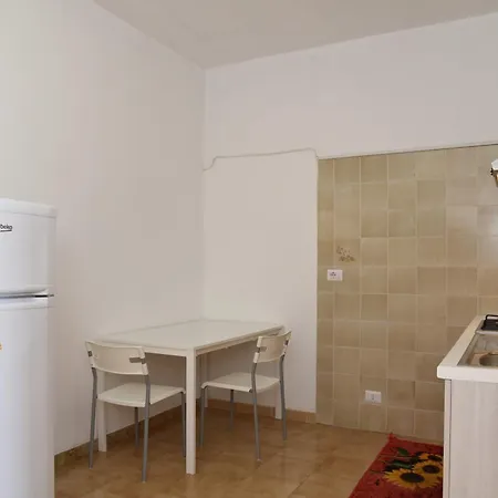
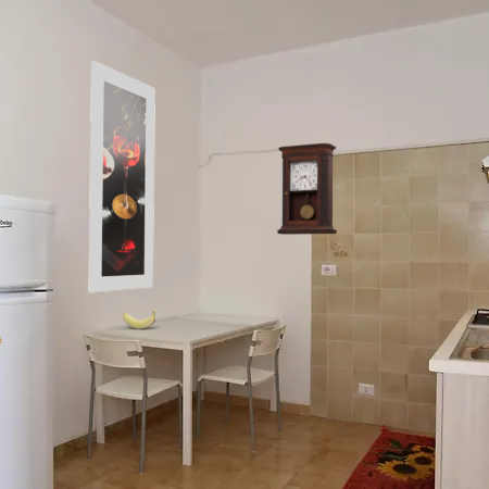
+ pendulum clock [276,142,338,236]
+ banana [122,308,156,330]
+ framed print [87,60,156,293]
